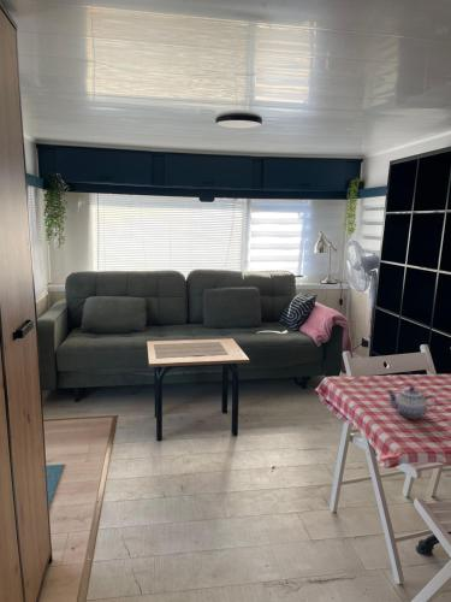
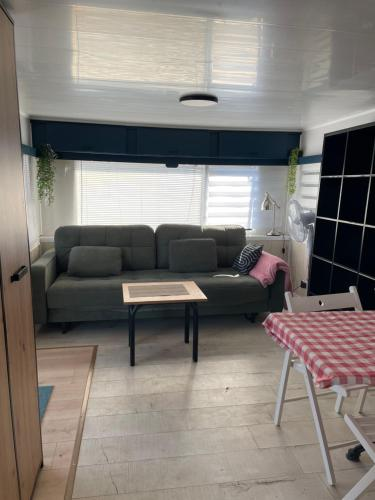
- teapot [385,385,439,419]
